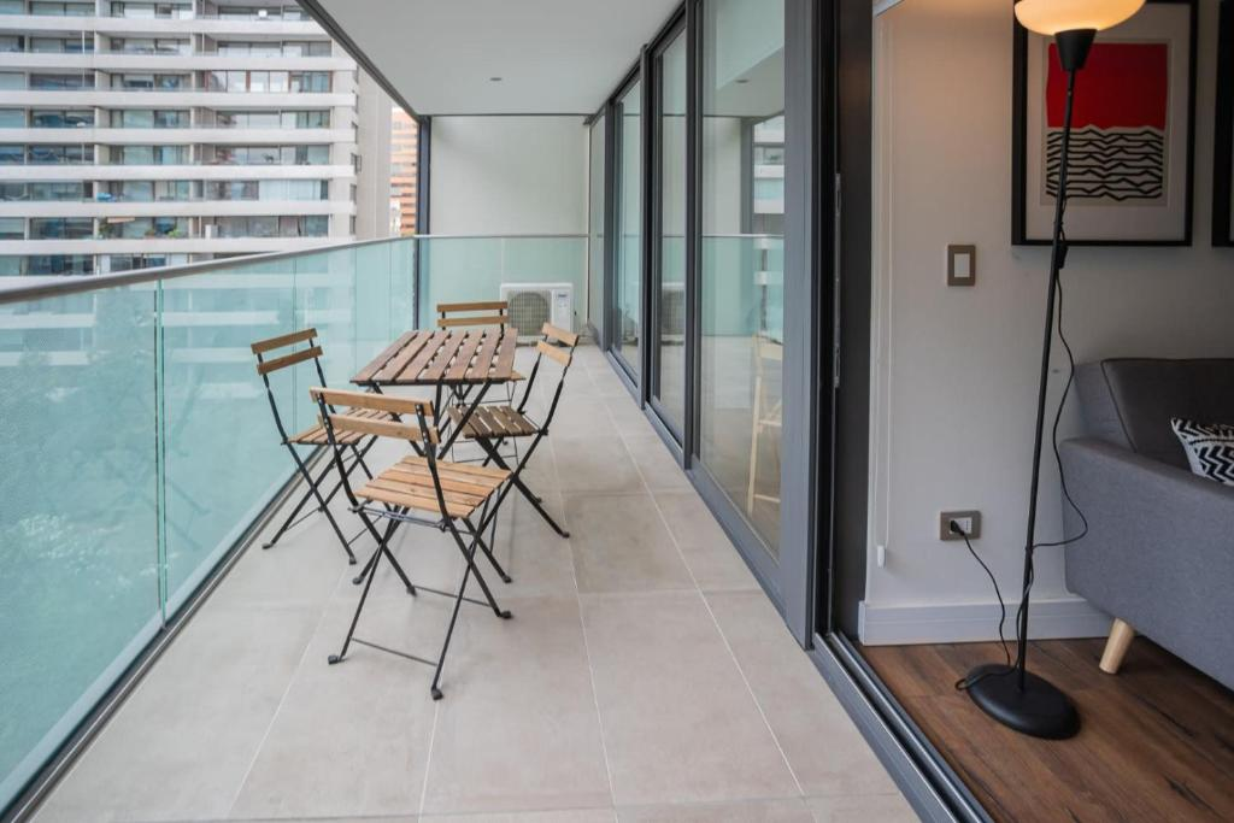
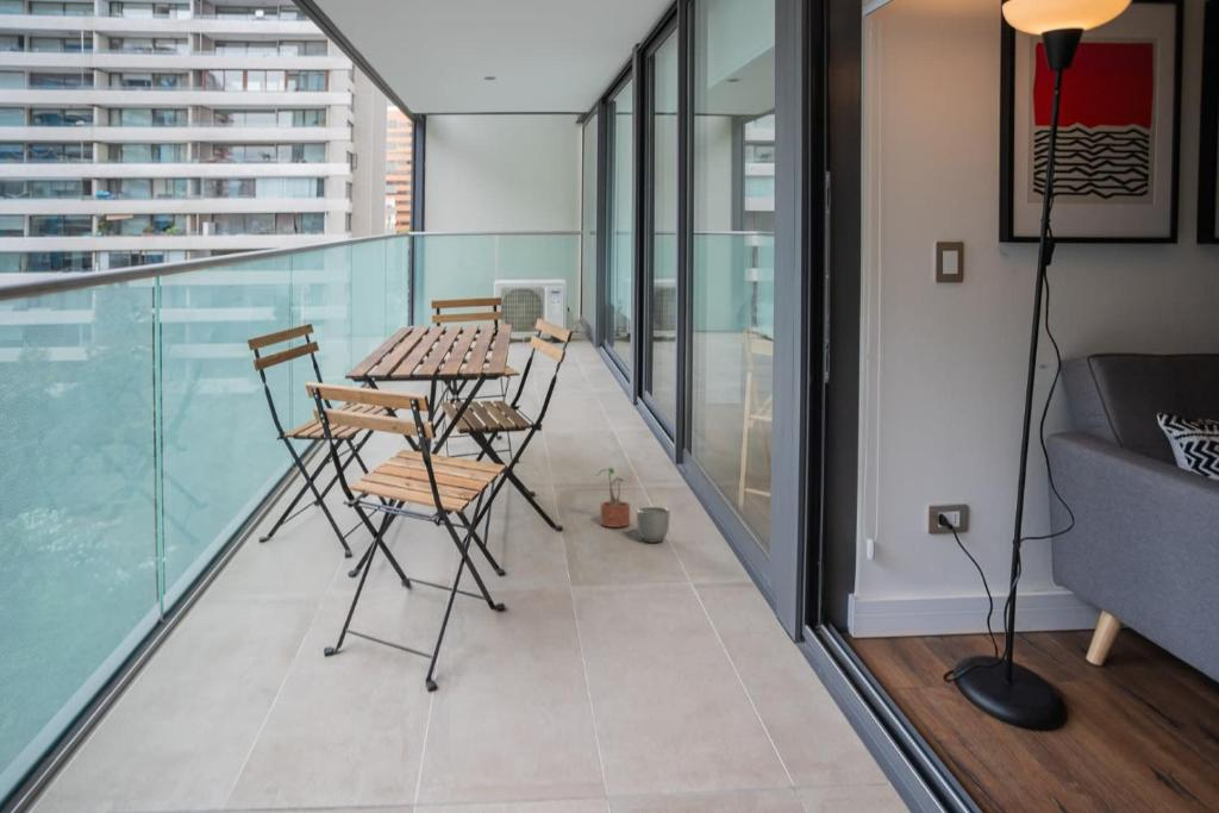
+ potted plant [595,467,631,529]
+ planter [636,506,671,544]
